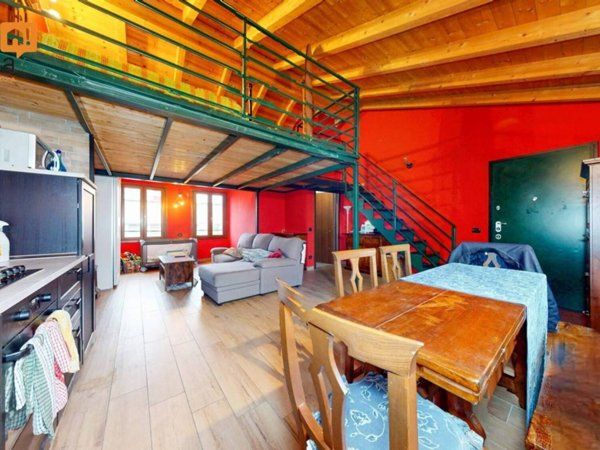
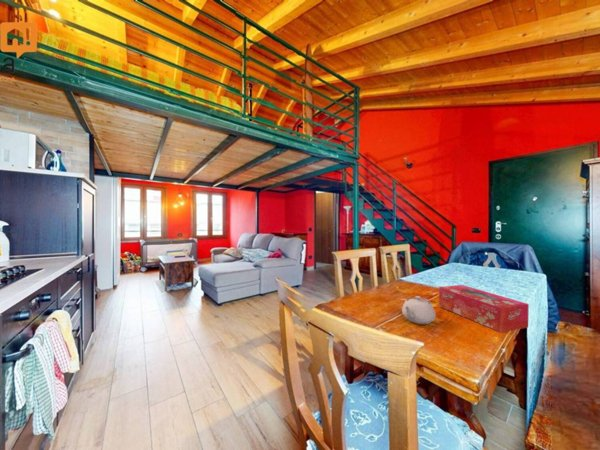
+ tissue box [438,284,530,333]
+ teapot [401,295,437,325]
